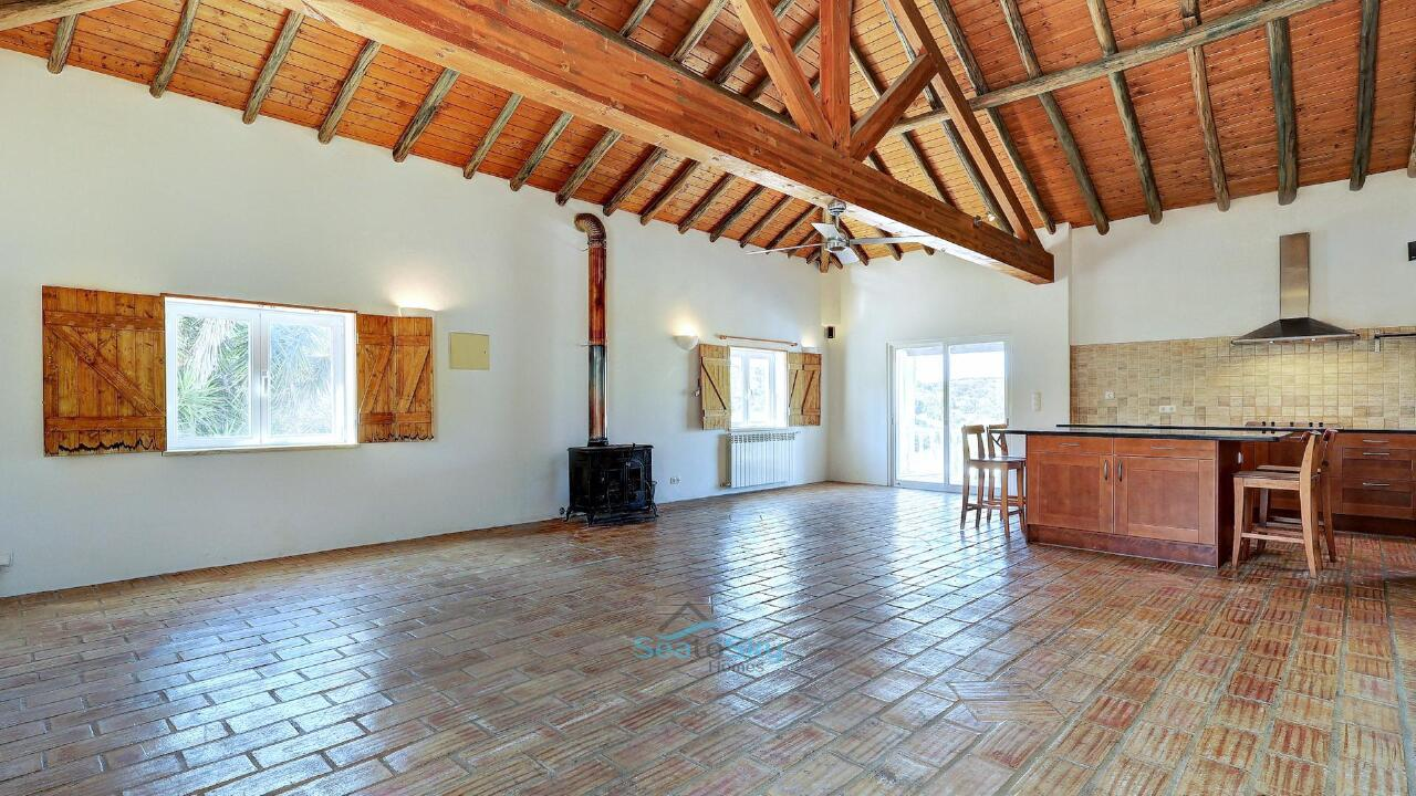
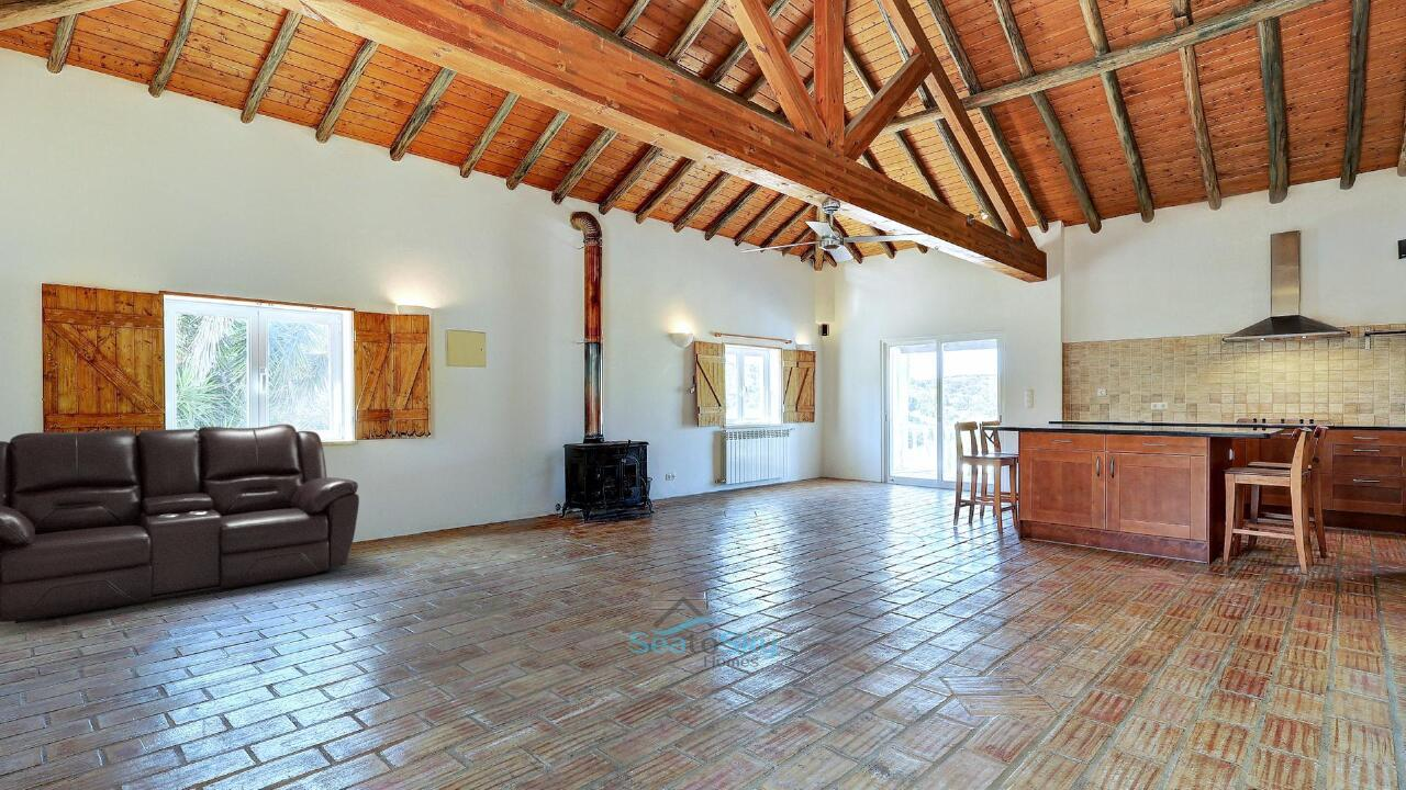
+ sofa [0,424,360,624]
